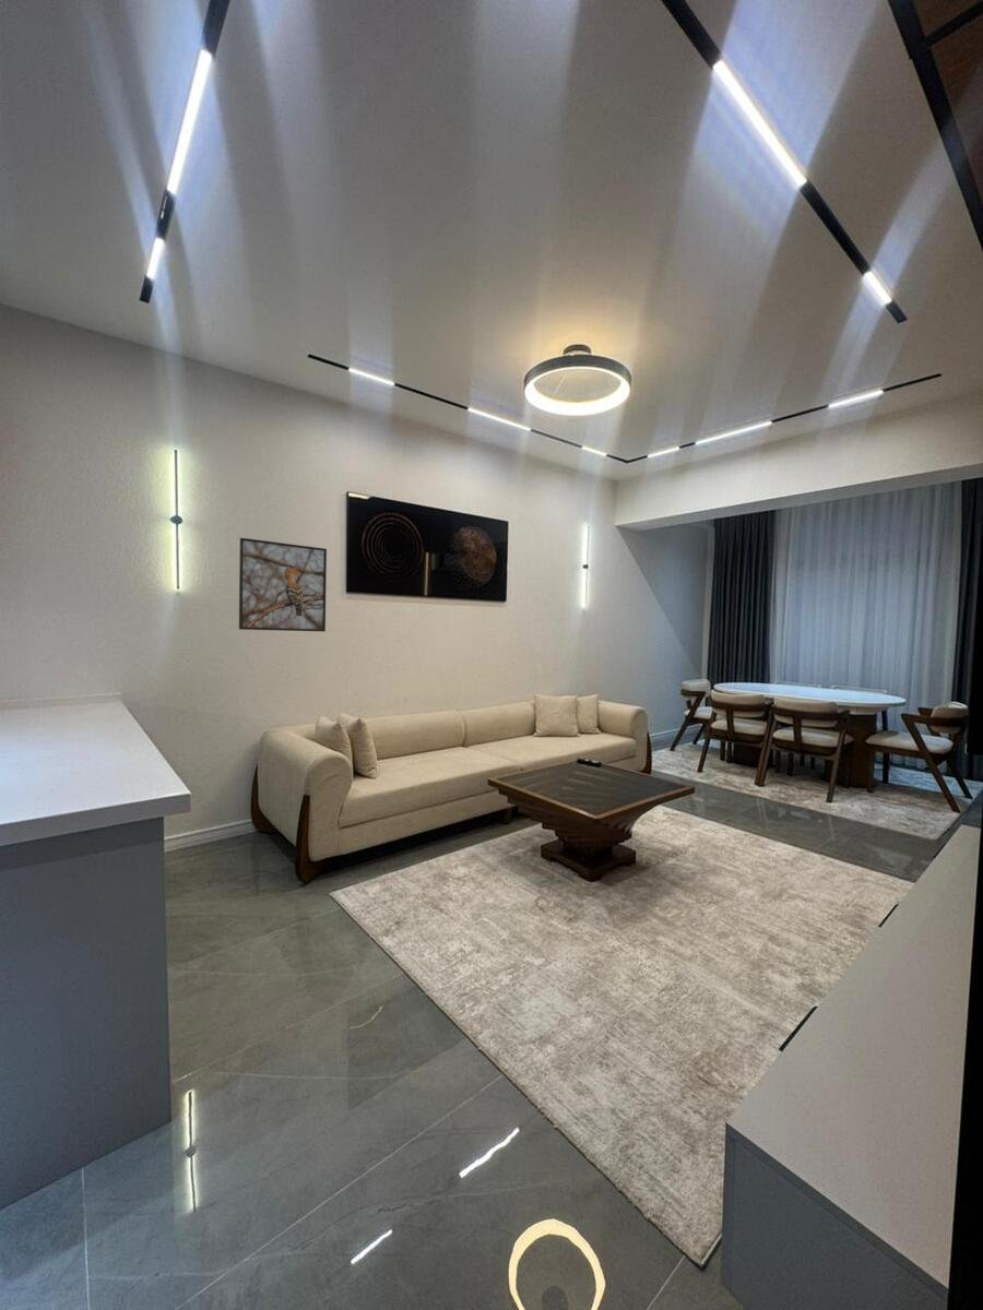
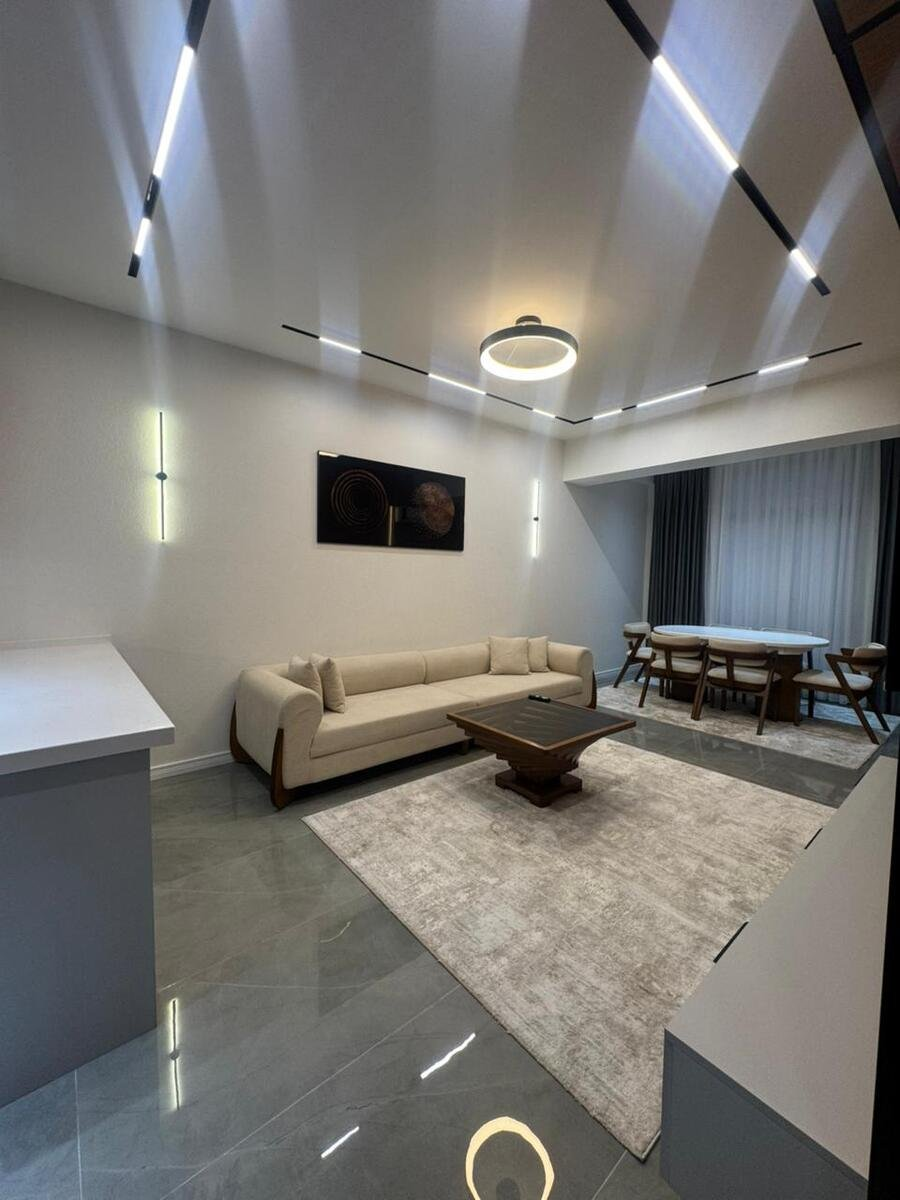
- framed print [238,537,328,633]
